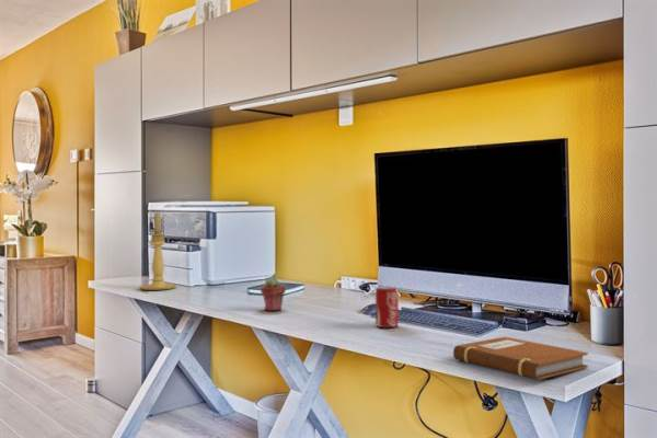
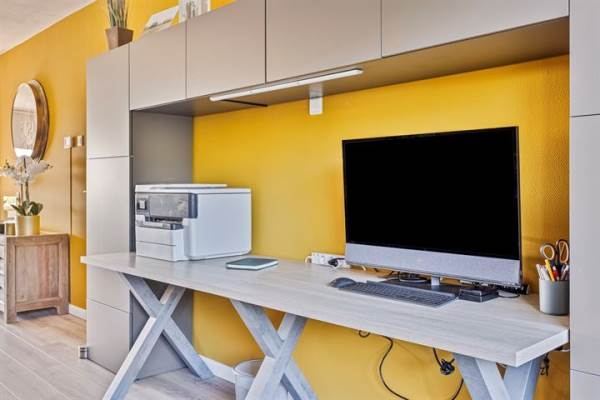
- potted succulent [260,276,287,312]
- beverage can [374,285,400,328]
- candle holder [138,212,178,291]
- notebook [452,336,589,381]
